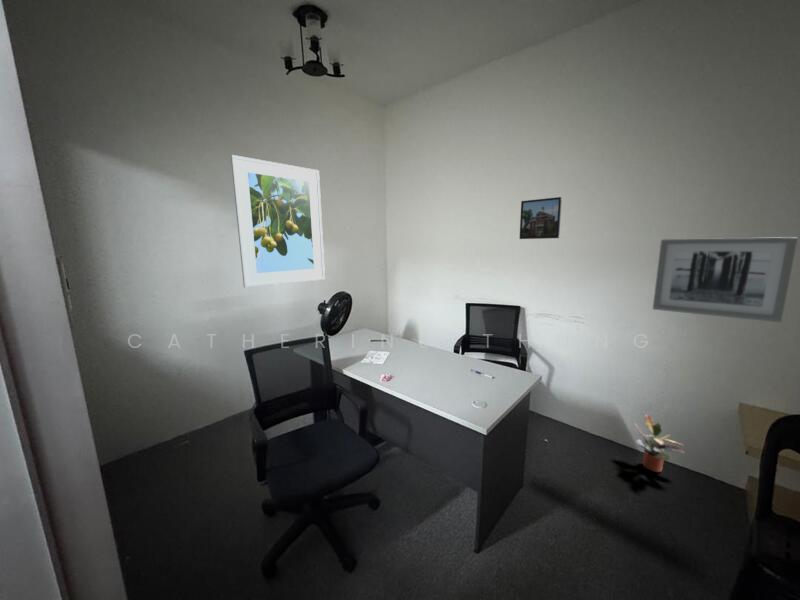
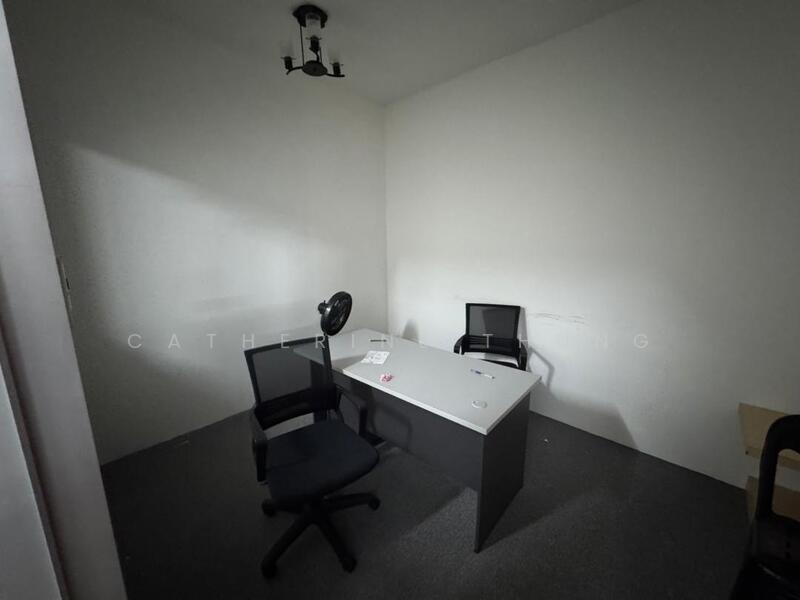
- wall art [652,236,799,323]
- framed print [230,154,326,289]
- potted plant [633,413,686,473]
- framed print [518,196,563,240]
